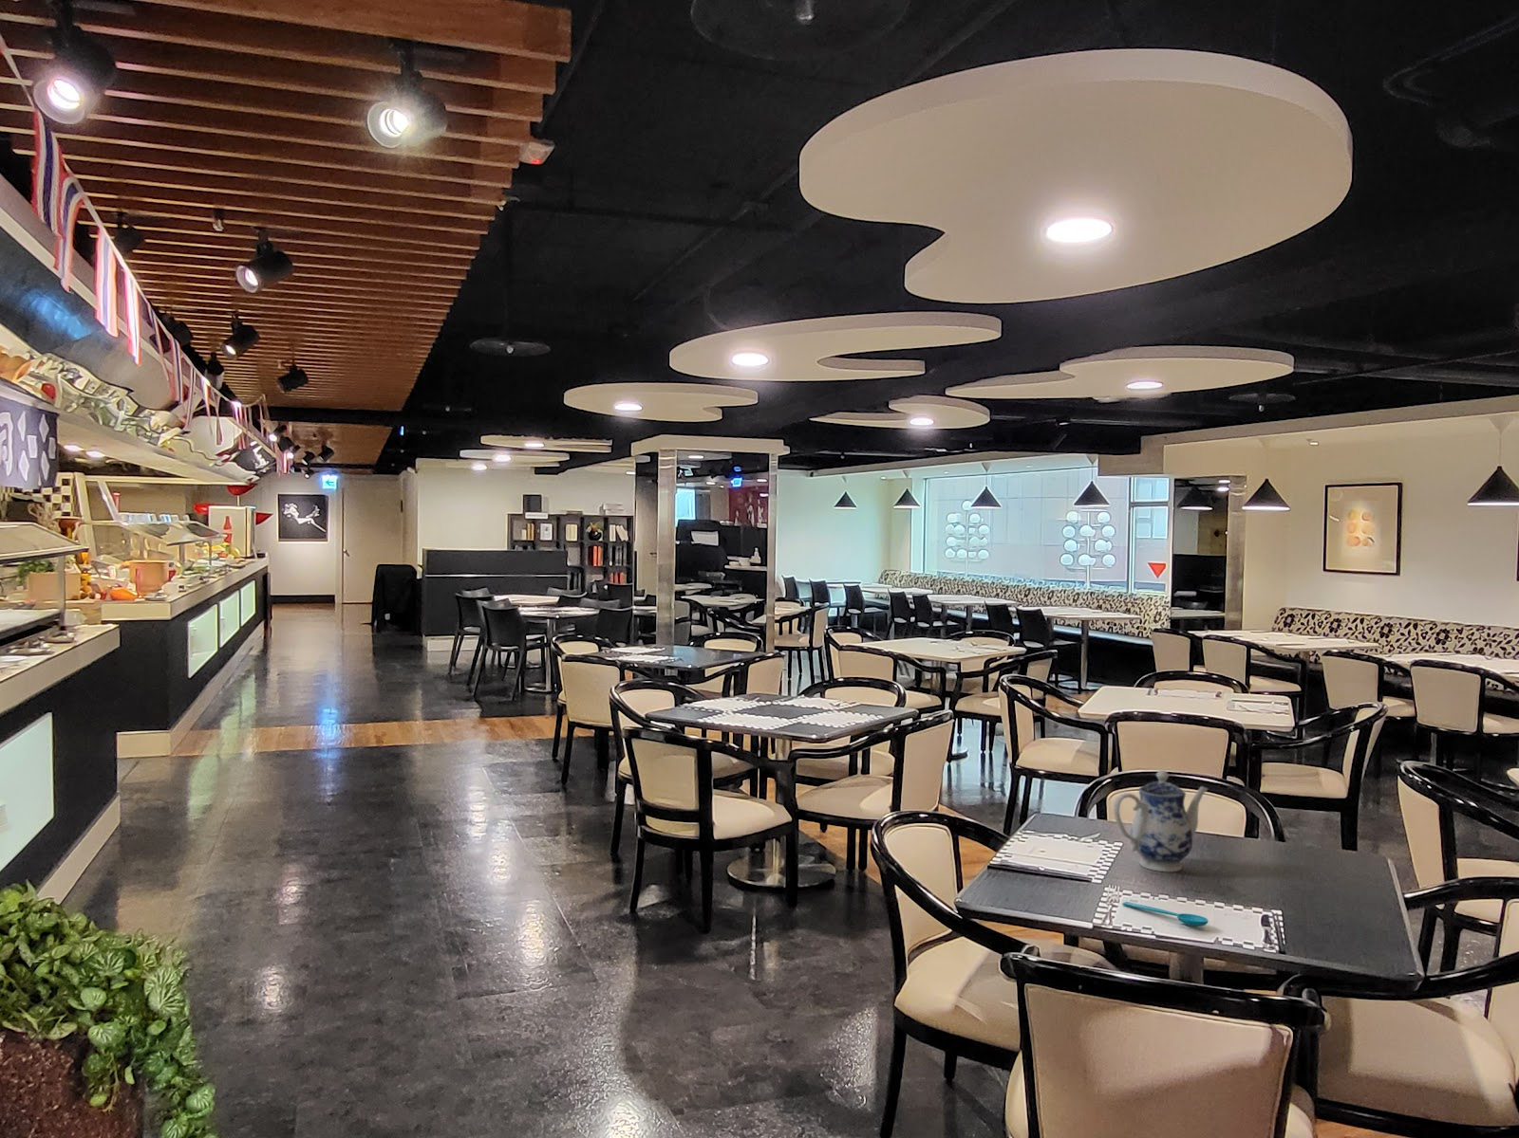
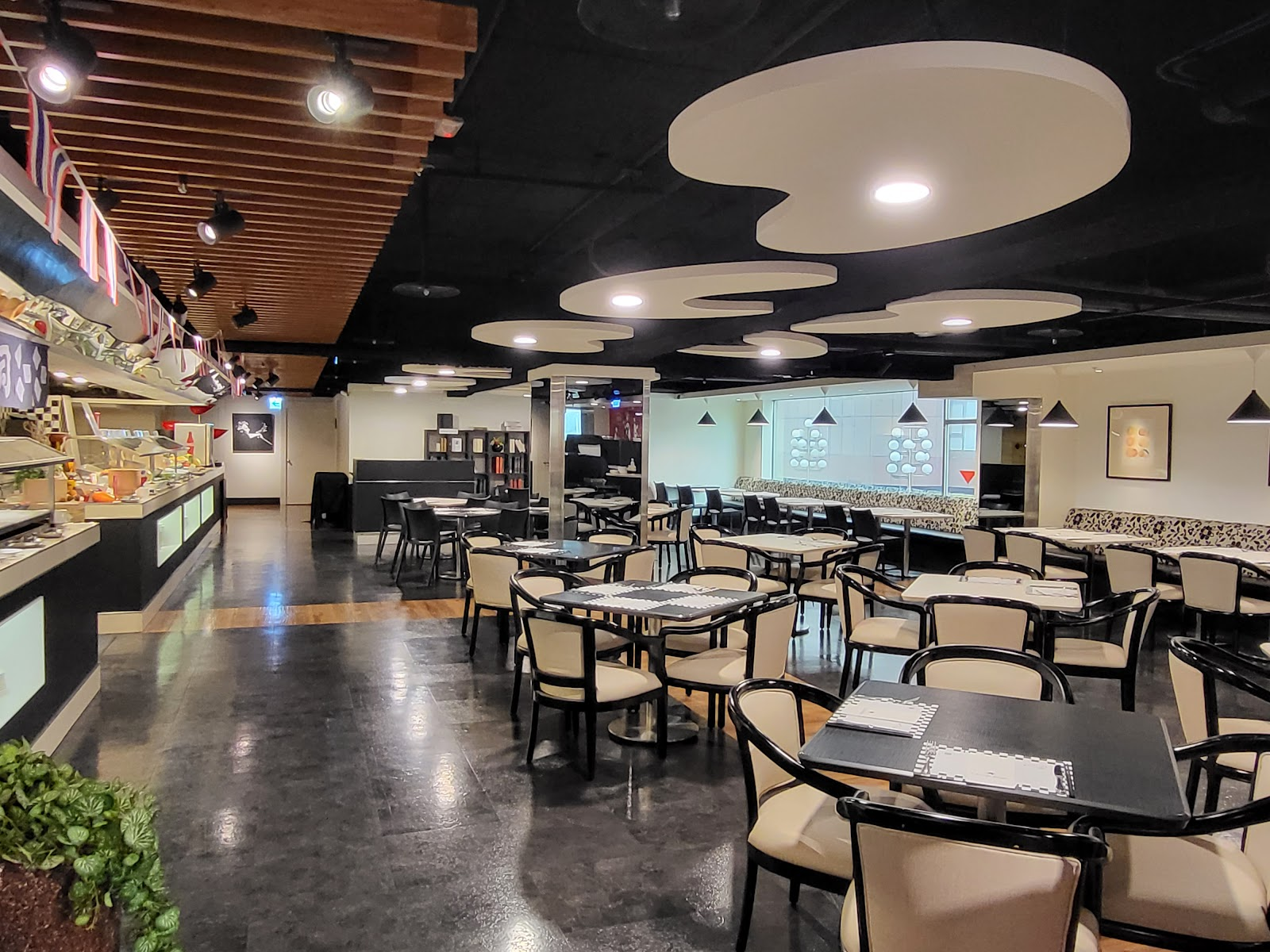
- spoon [1121,901,1209,928]
- teapot [1112,769,1209,873]
